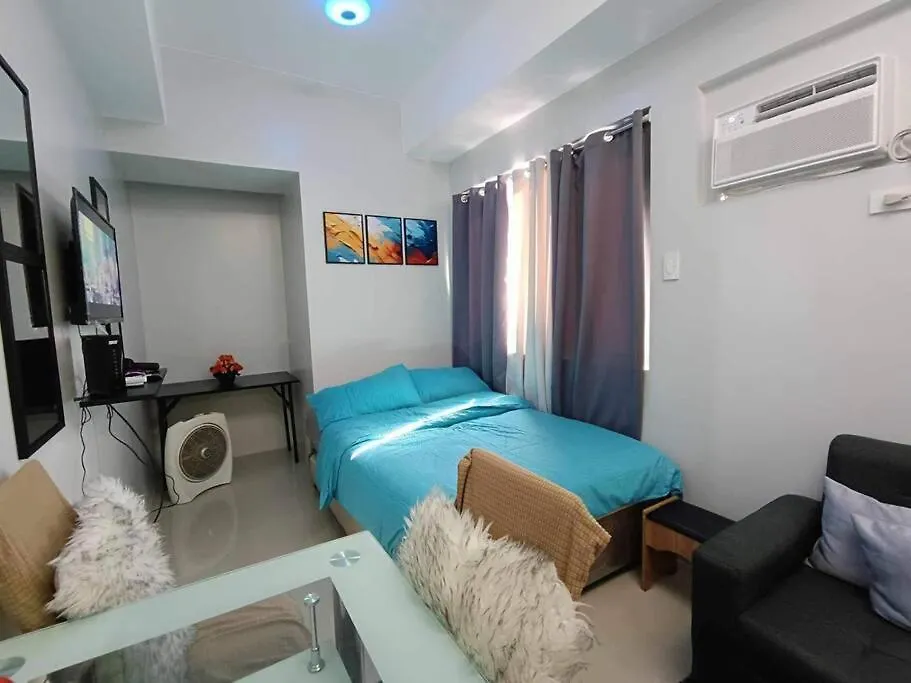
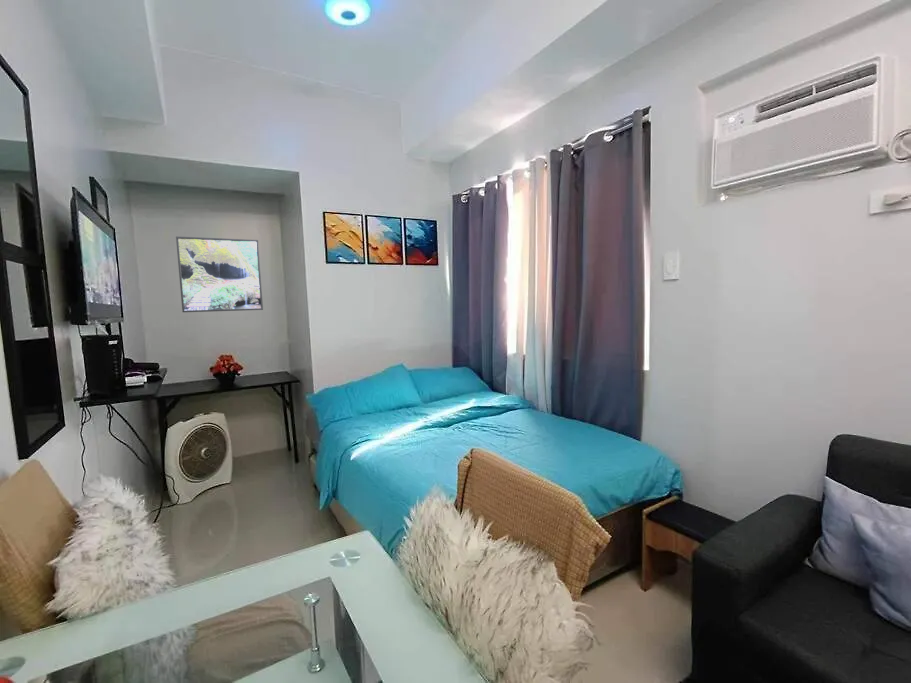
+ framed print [175,236,264,313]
